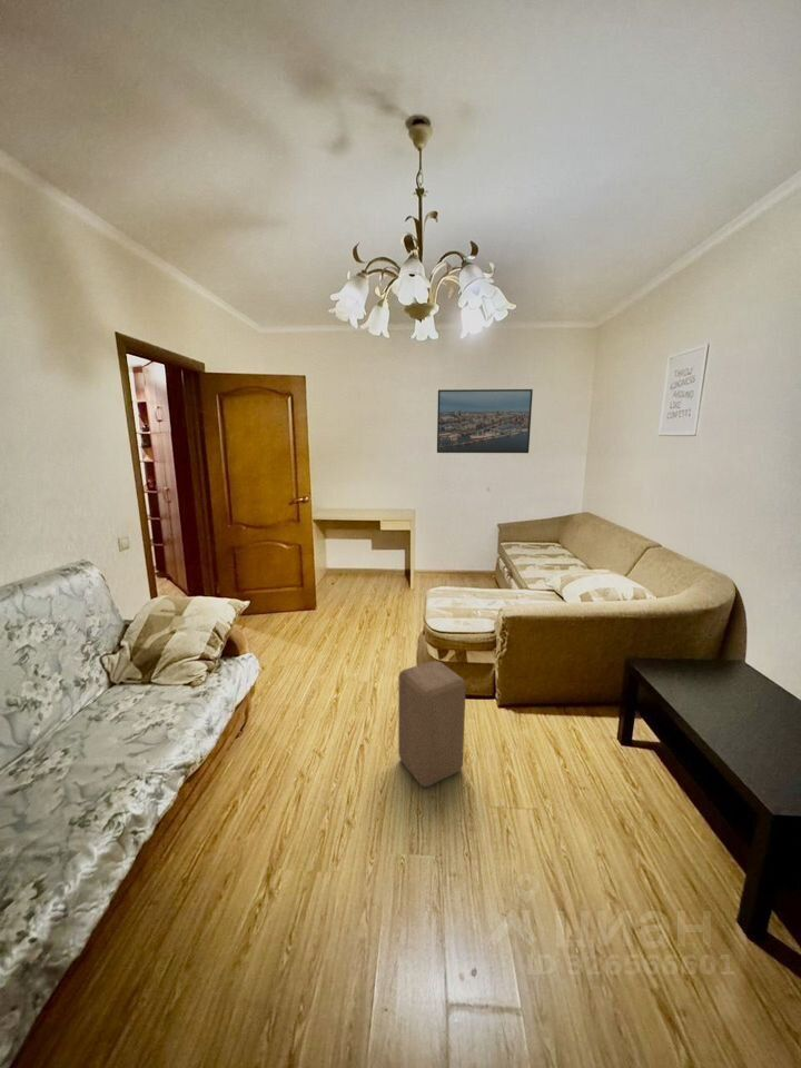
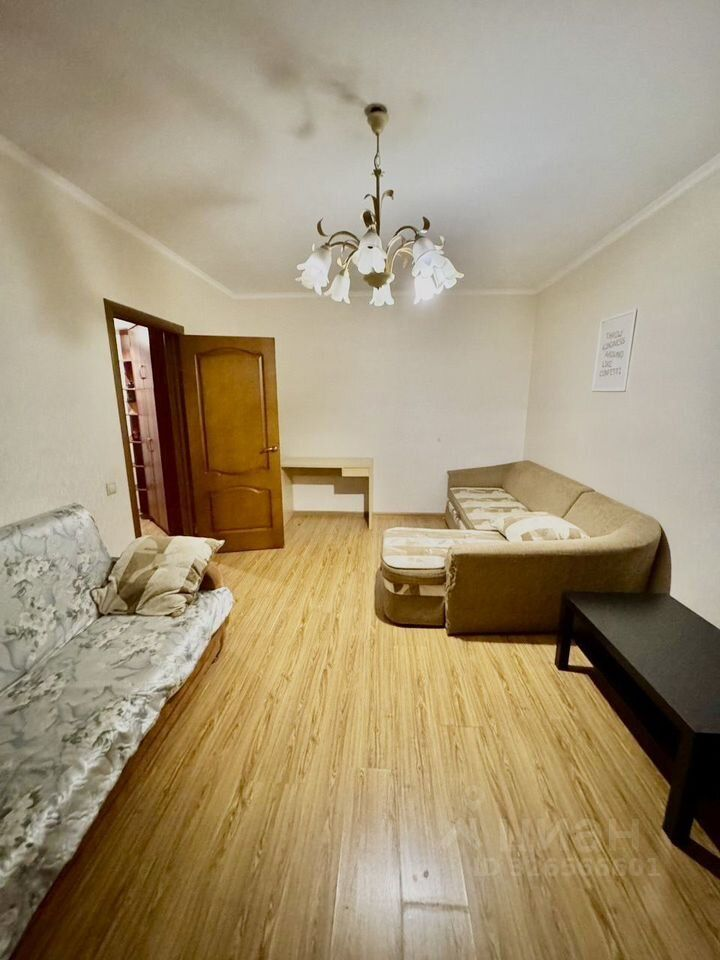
- stool [397,660,467,788]
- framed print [436,388,534,454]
